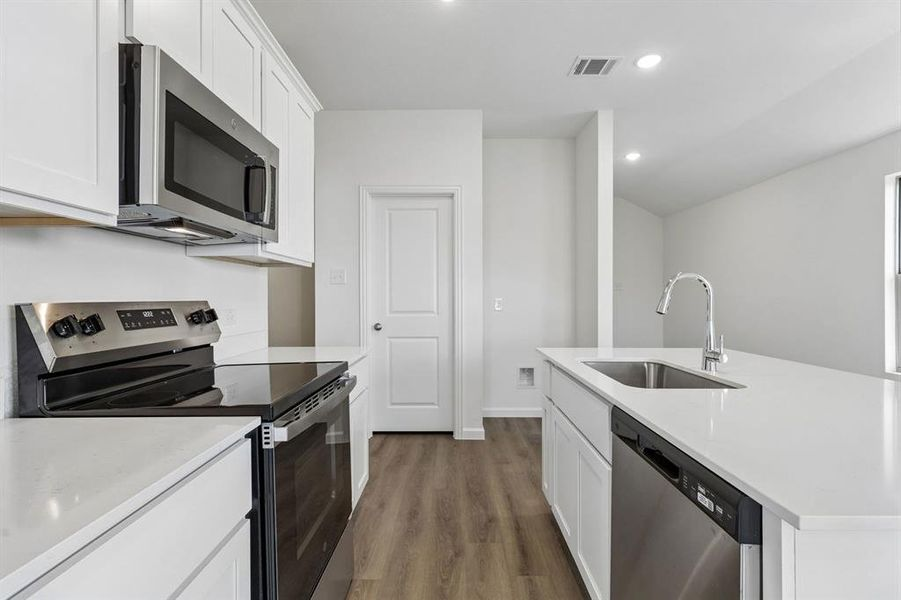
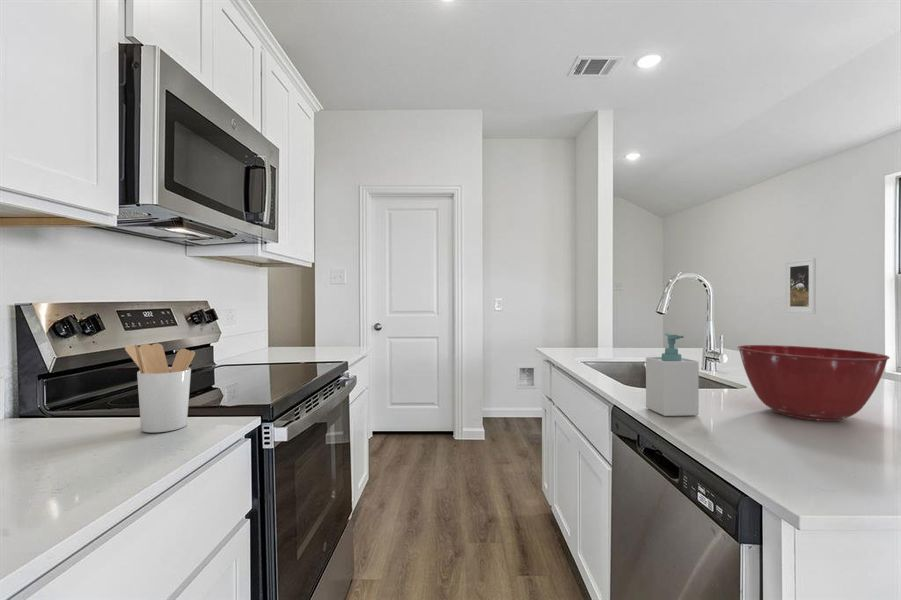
+ utensil holder [124,342,196,434]
+ mixing bowl [737,344,891,422]
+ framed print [784,257,817,315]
+ soap bottle [645,332,700,417]
